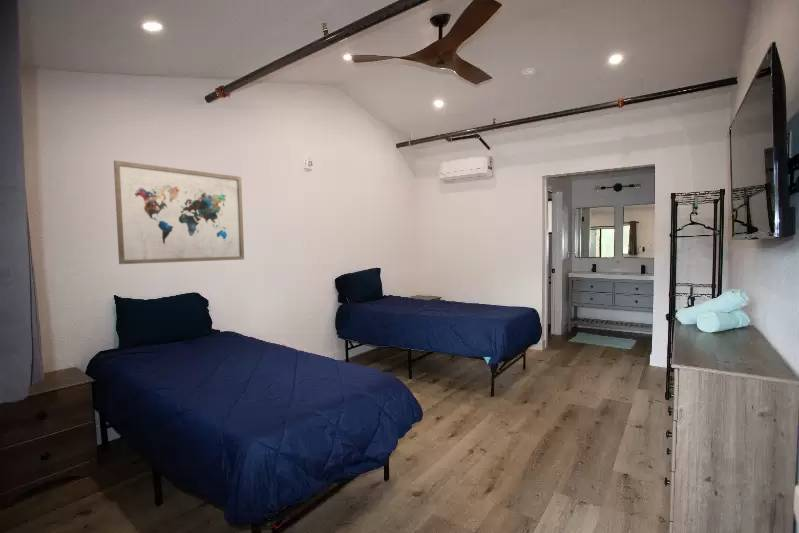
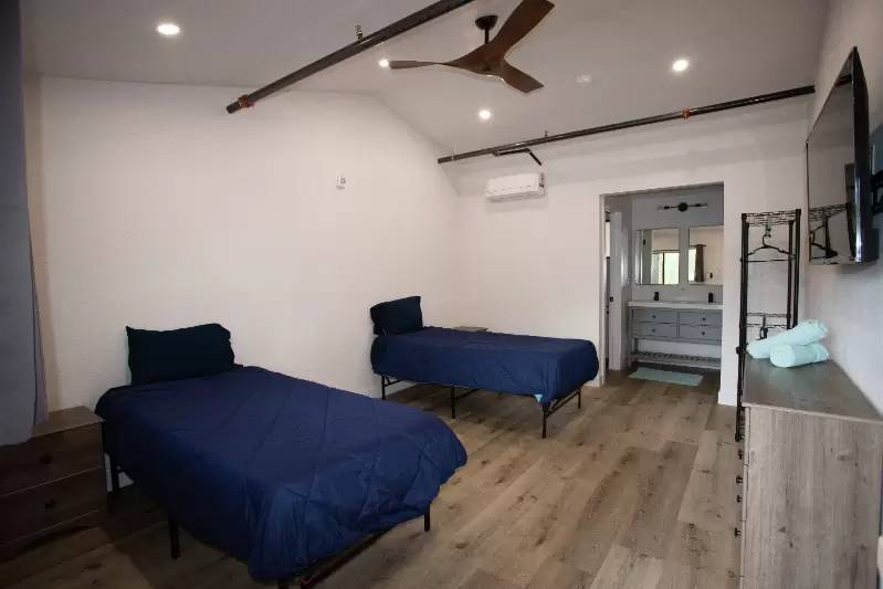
- wall art [113,159,245,265]
